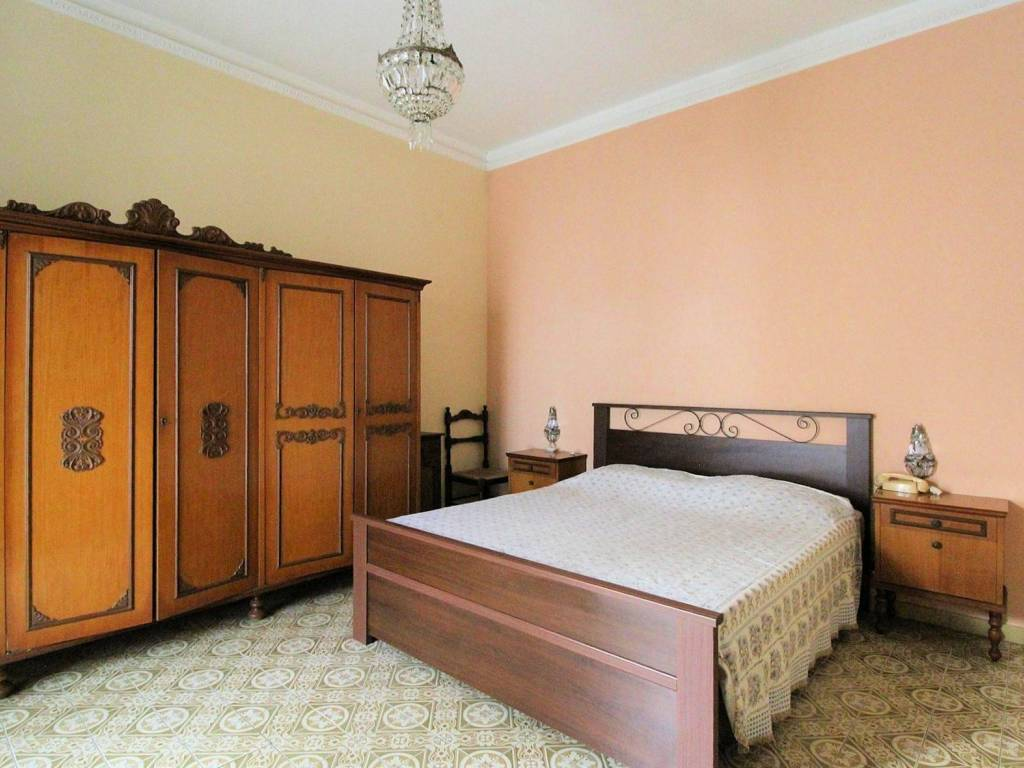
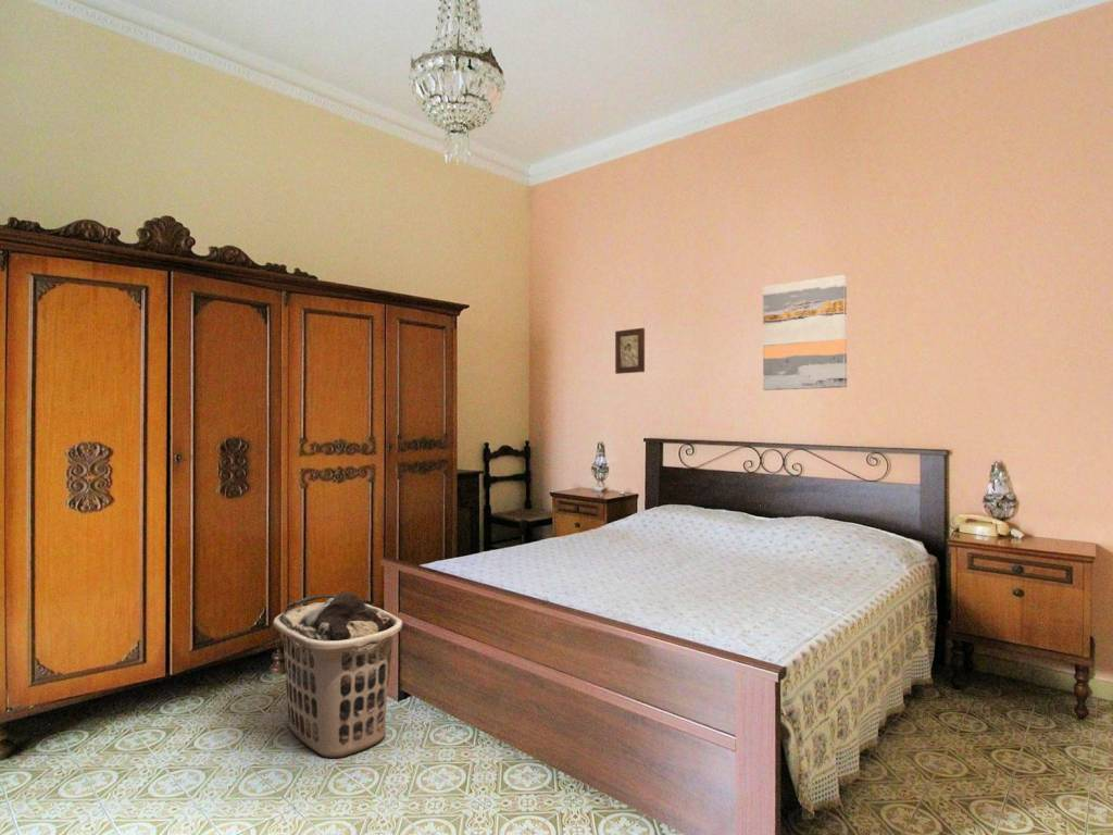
+ clothes hamper [272,590,403,759]
+ wall art [762,273,848,391]
+ religious icon [614,327,646,375]
